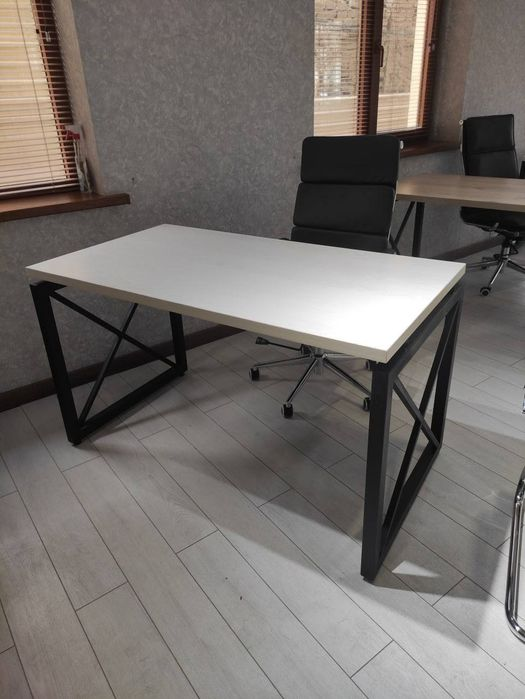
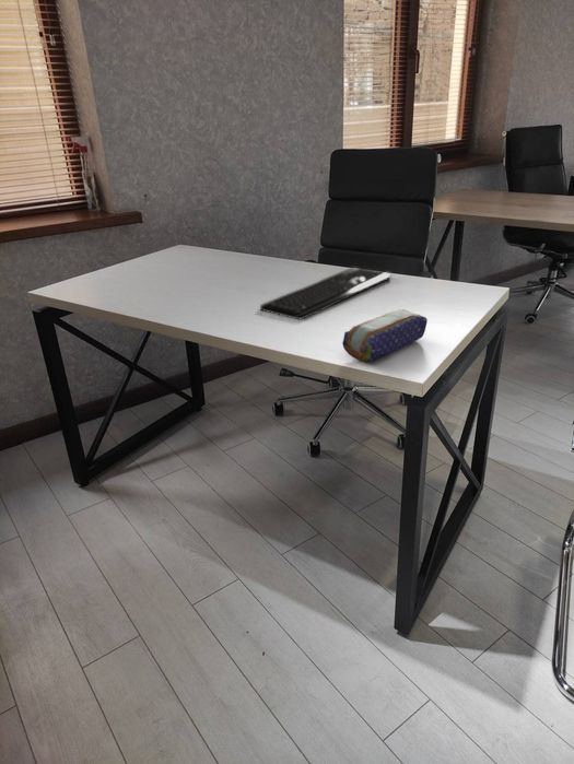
+ keyboard [259,267,391,320]
+ pencil case [341,308,429,363]
